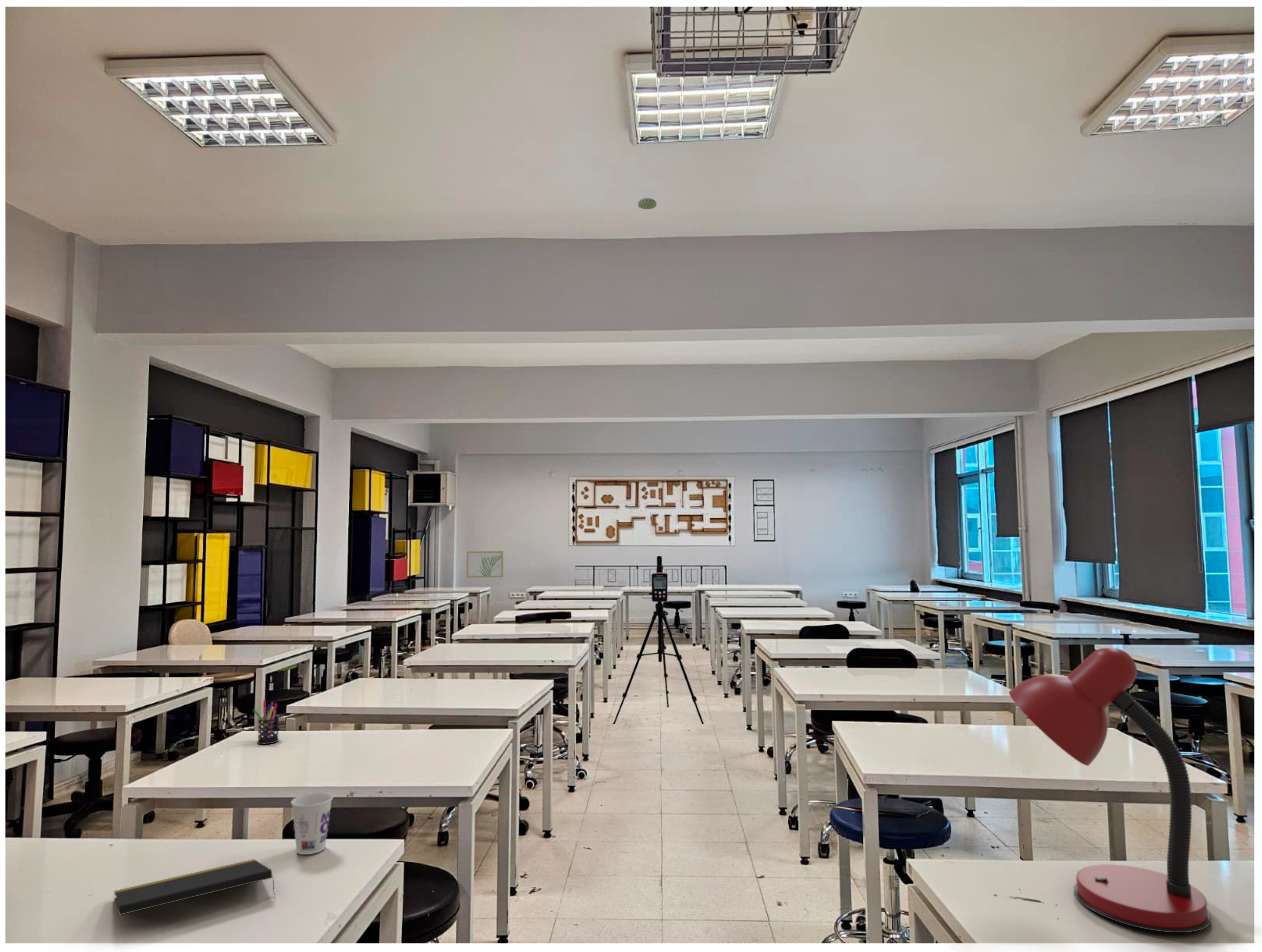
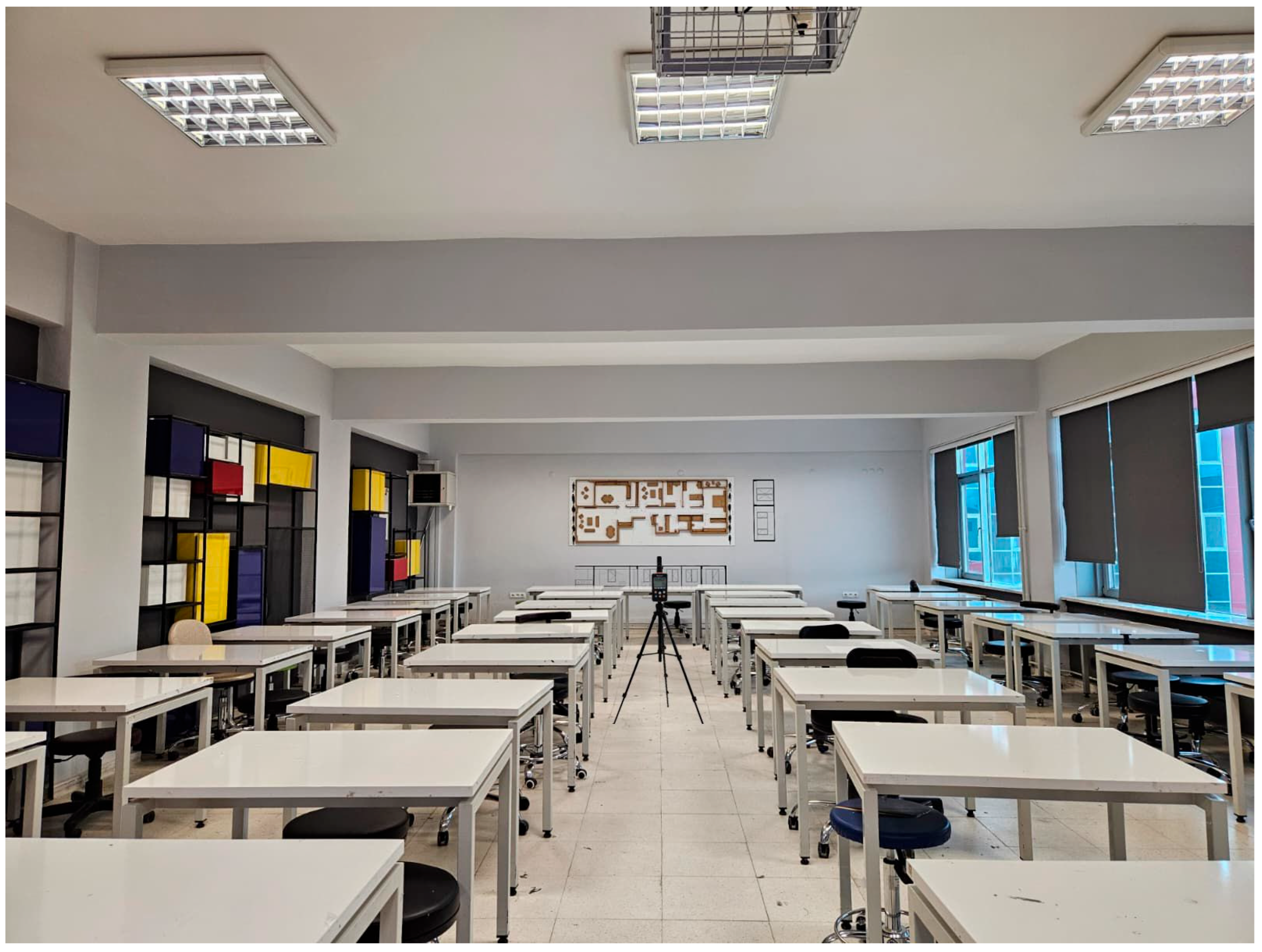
- cup [290,792,333,855]
- smoke detector [638,198,657,210]
- pen holder [253,699,280,745]
- wall art [466,551,504,578]
- desk lamp [1008,646,1212,933]
- notepad [114,859,276,916]
